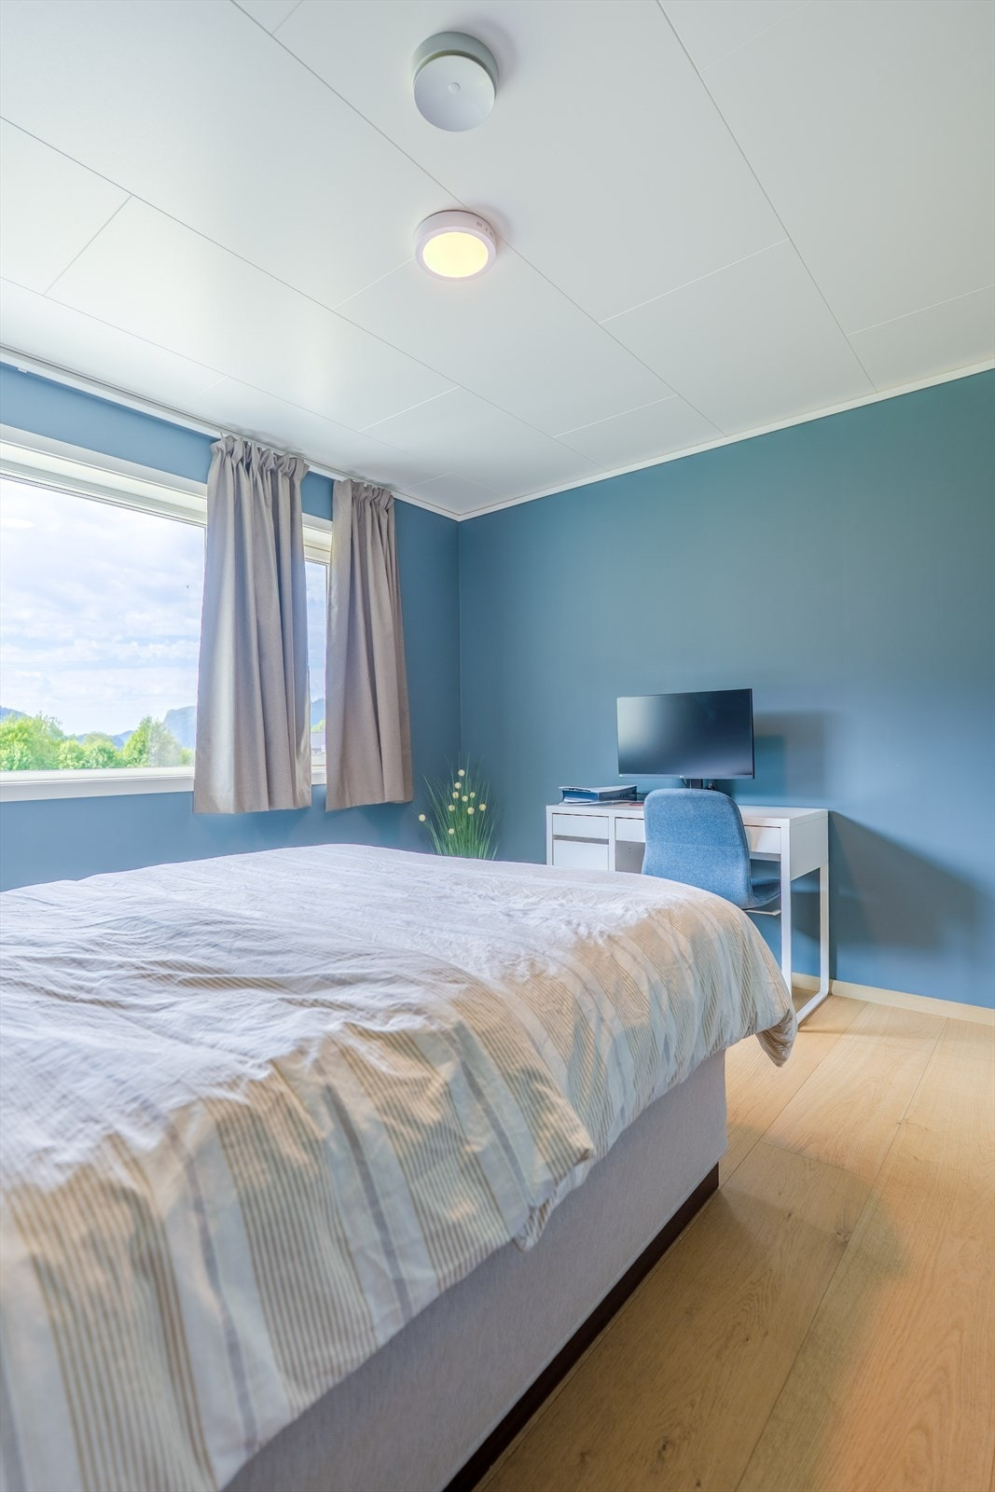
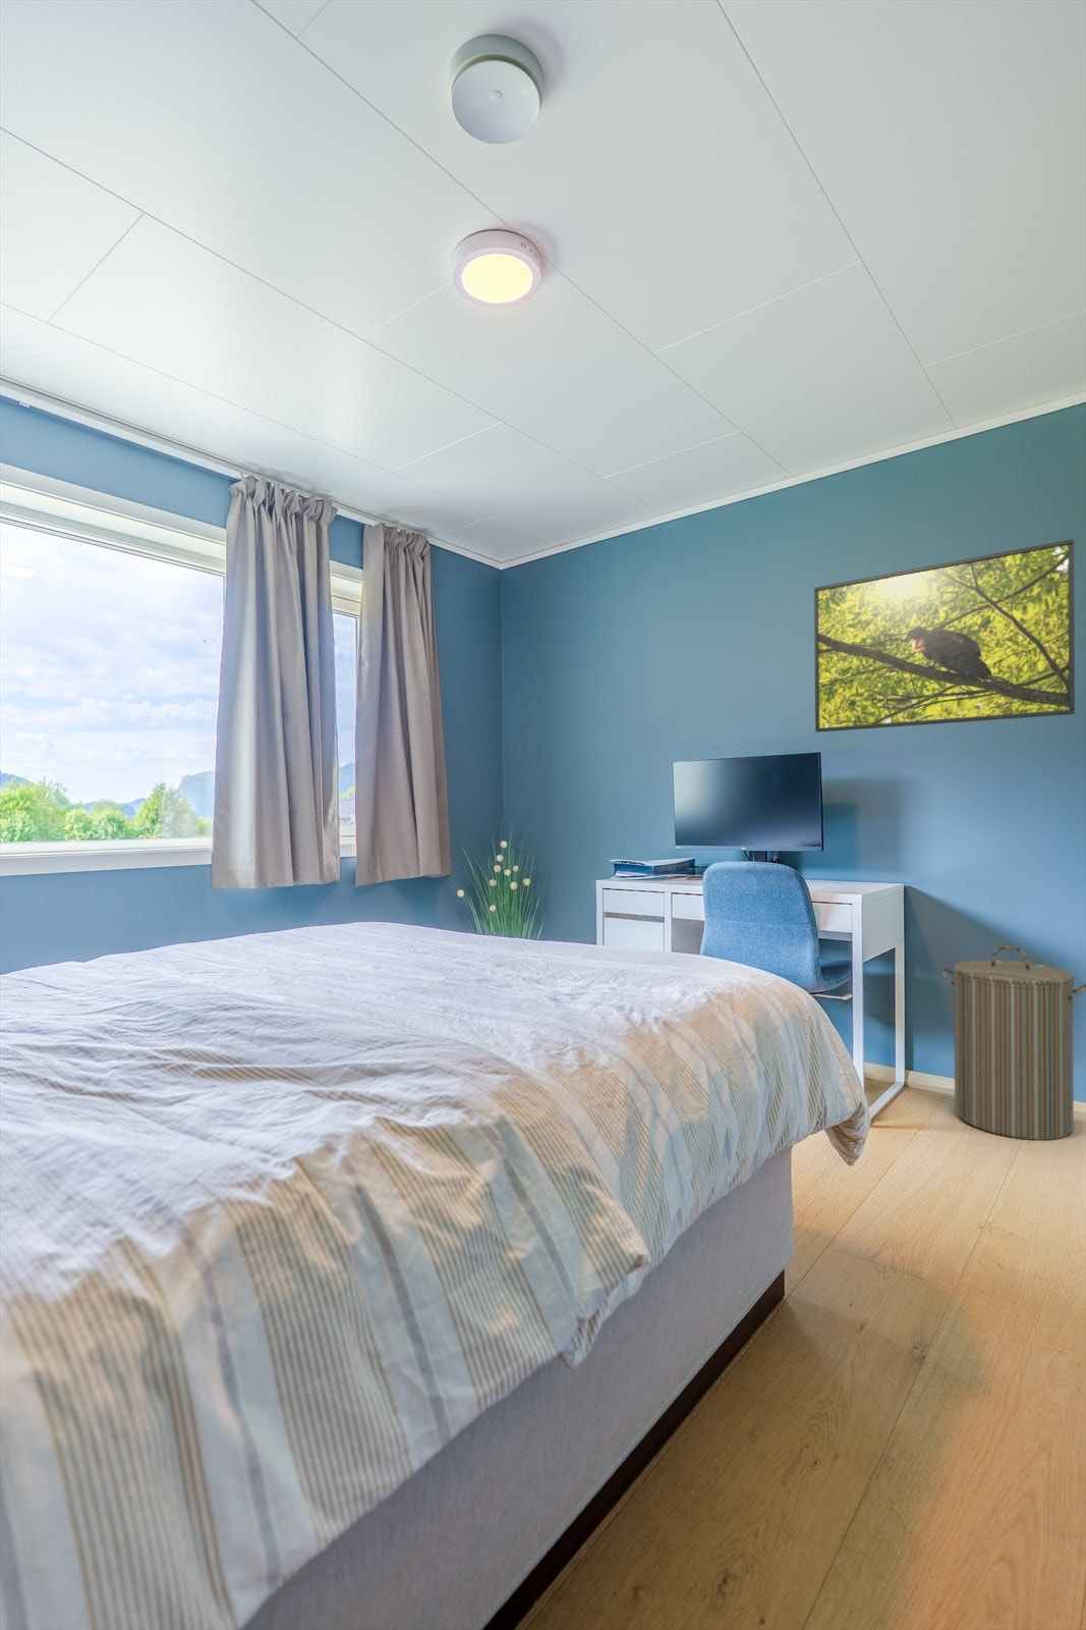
+ laundry hamper [941,945,1086,1141]
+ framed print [813,538,1076,734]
